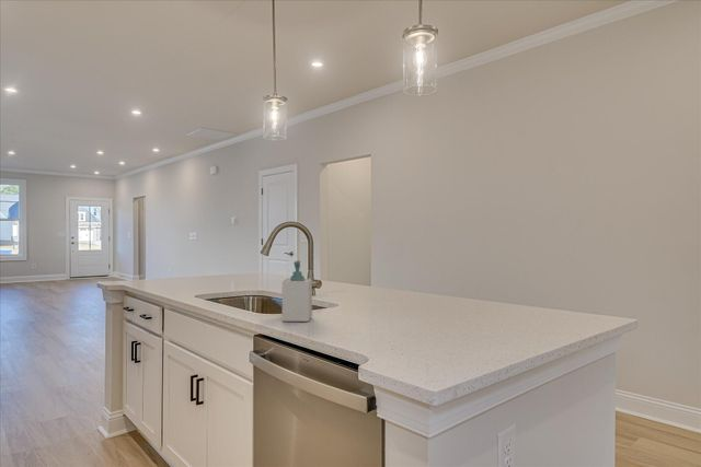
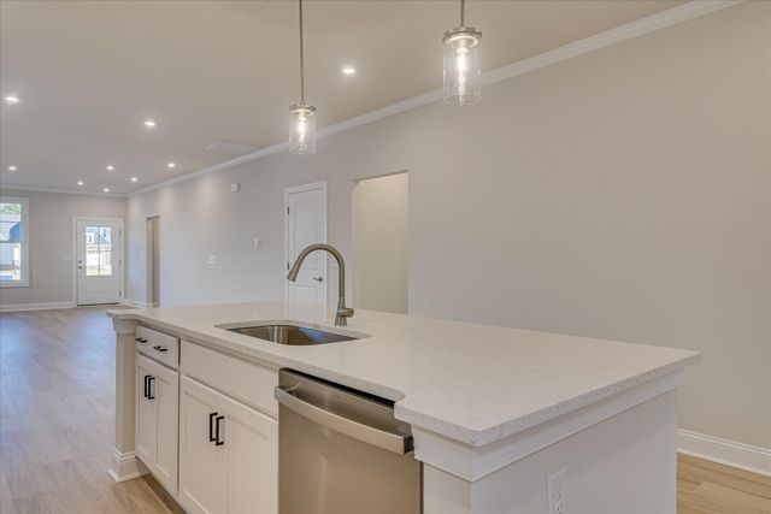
- soap bottle [281,259,313,323]
